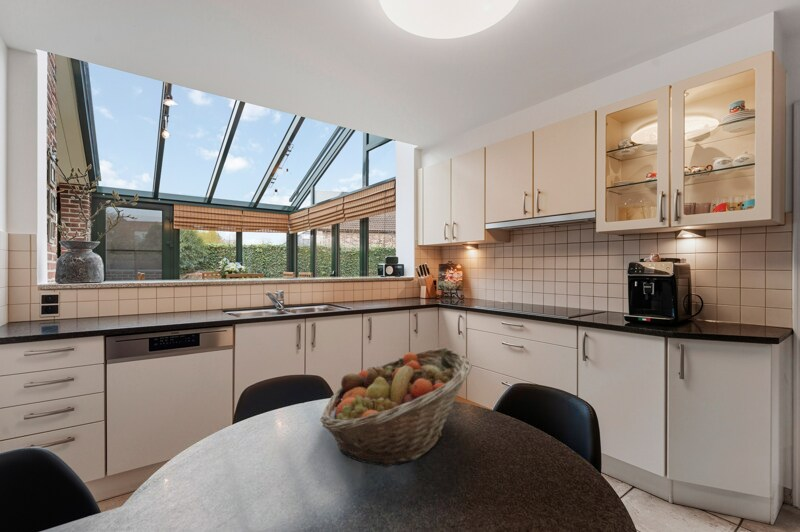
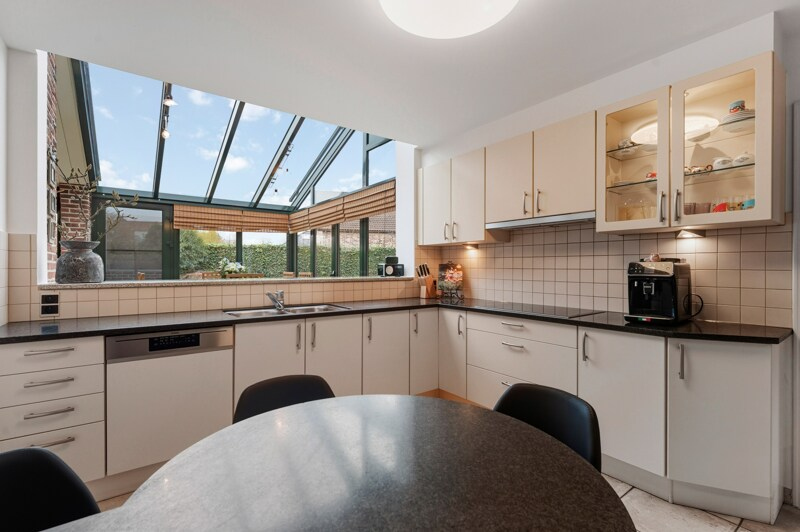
- fruit basket [319,347,473,469]
